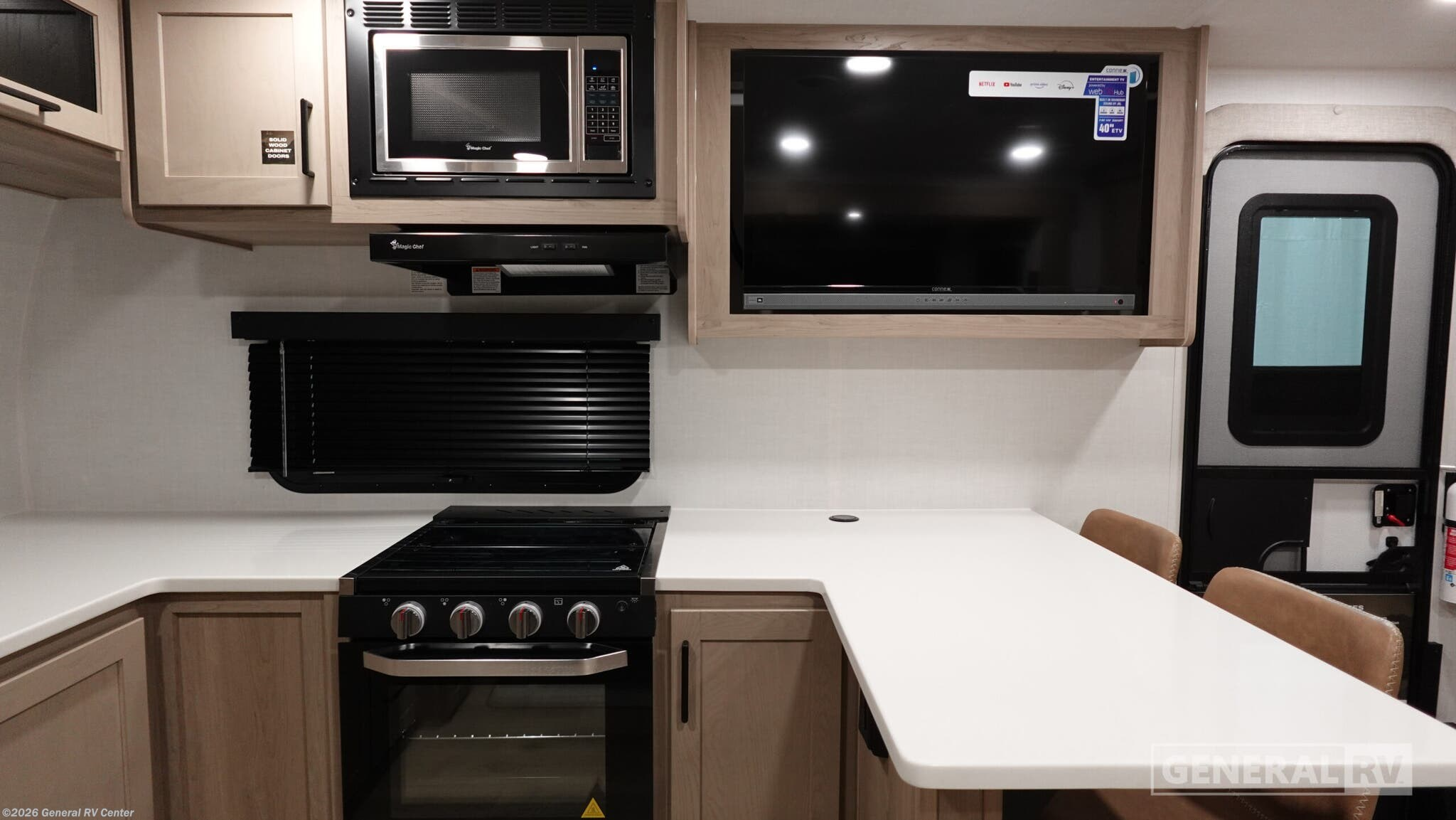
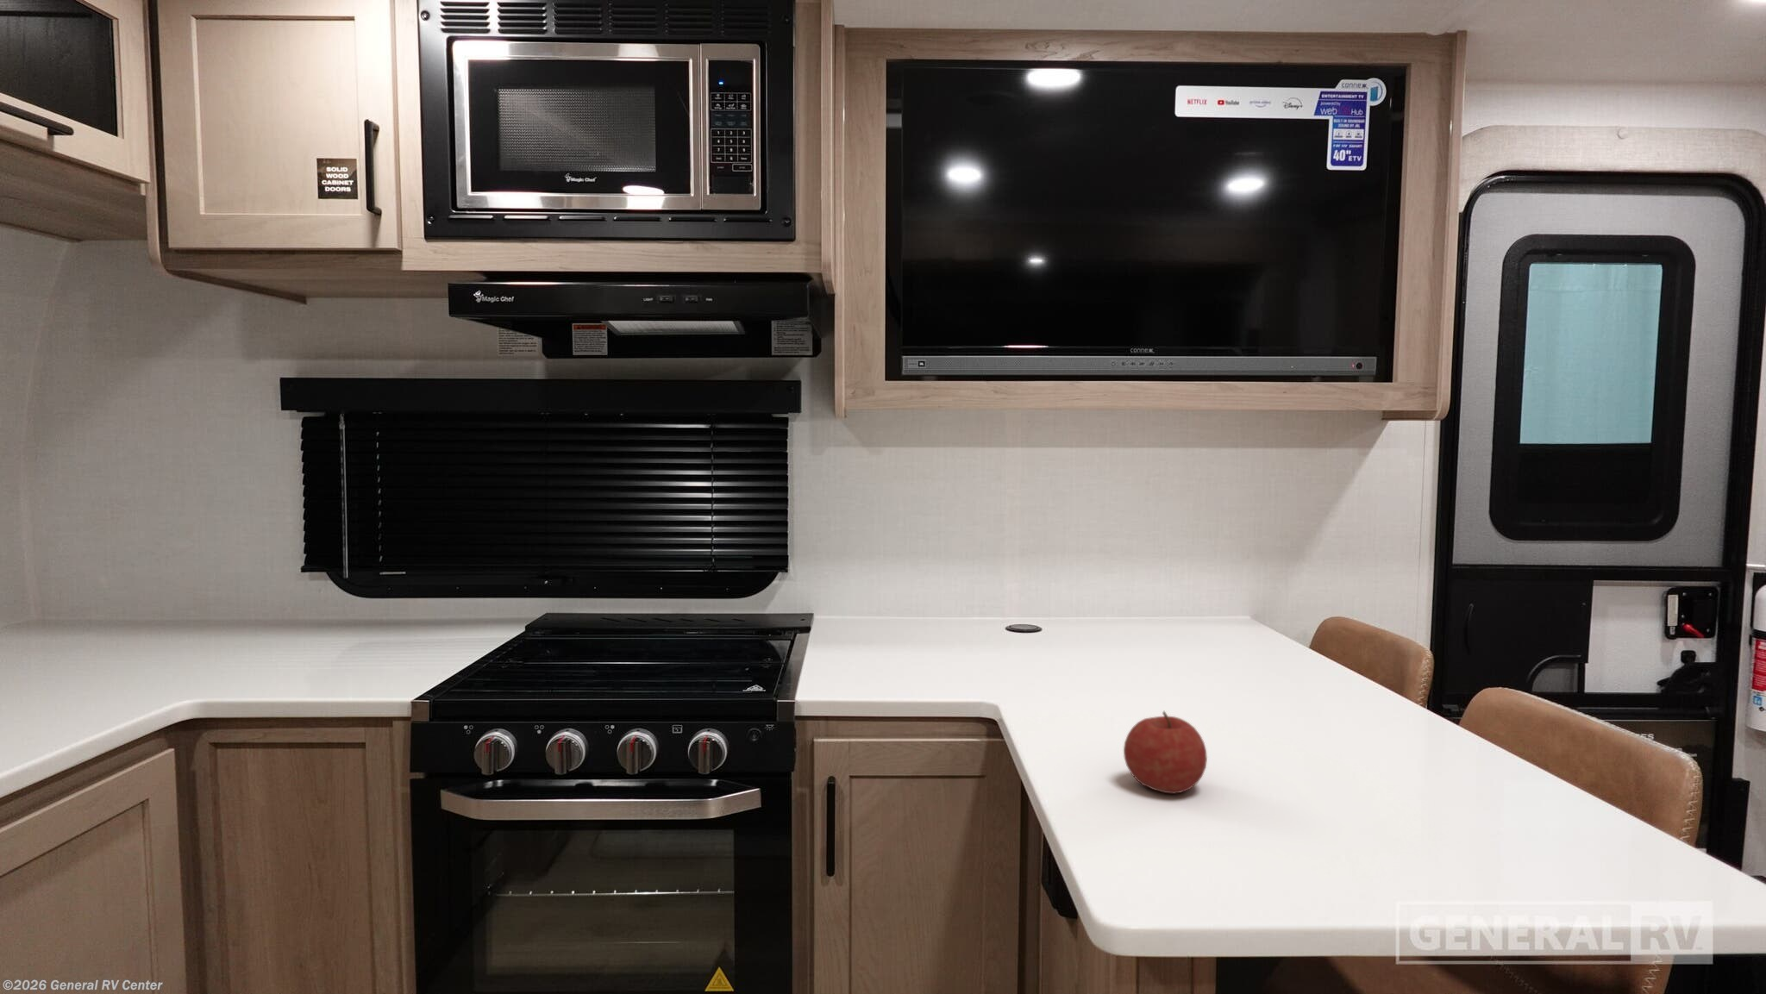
+ fruit [1123,710,1208,795]
